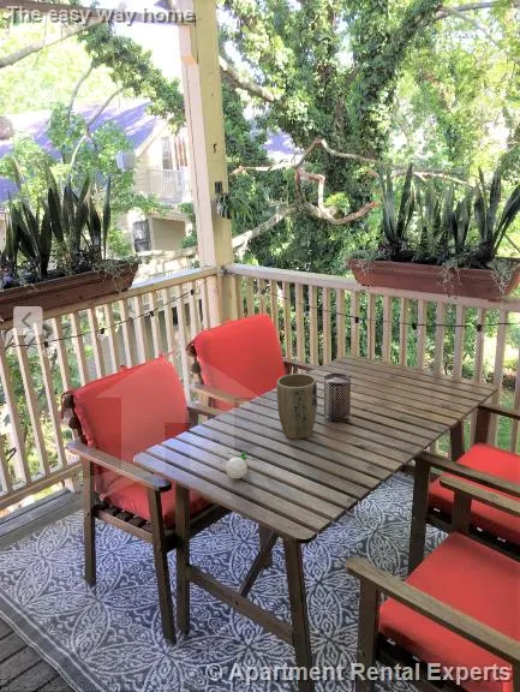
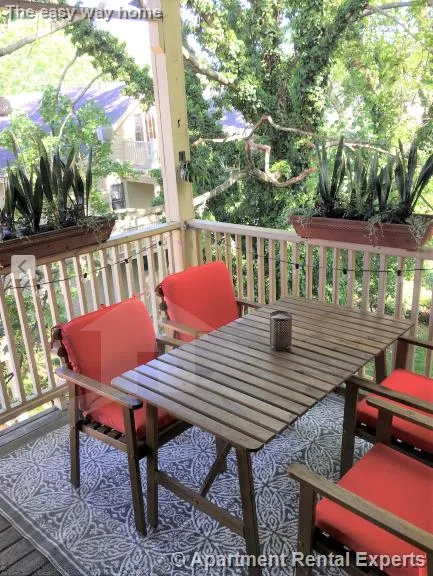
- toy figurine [225,451,261,479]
- plant pot [276,372,318,441]
